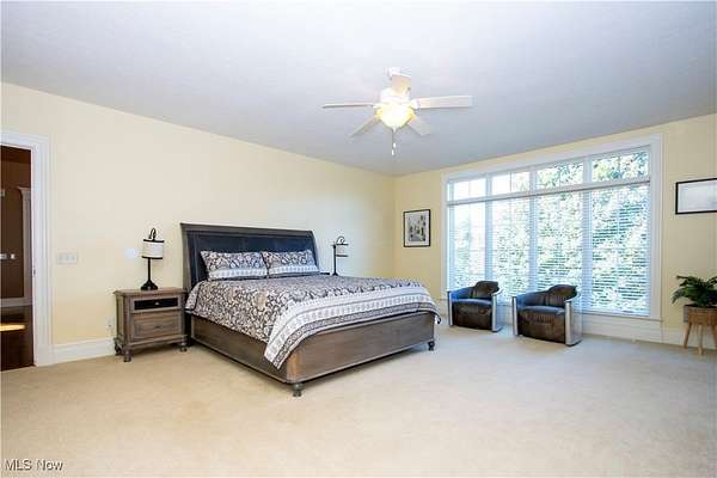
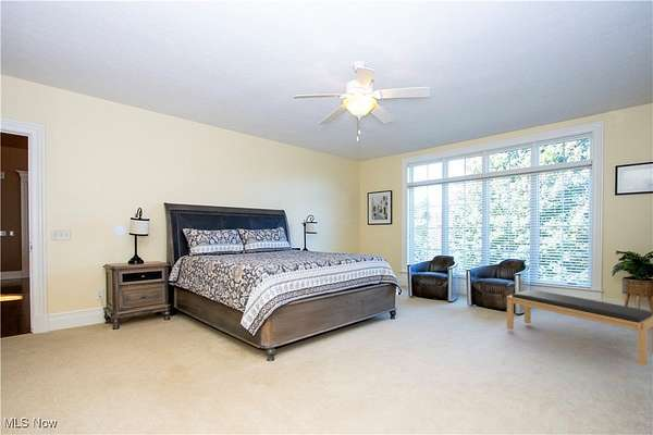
+ bench [506,288,653,366]
